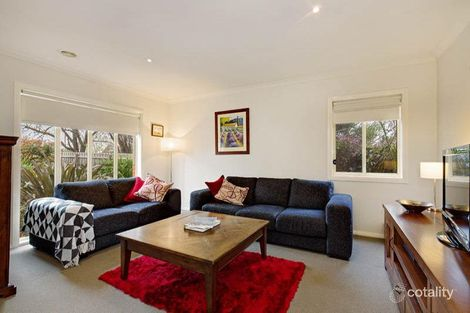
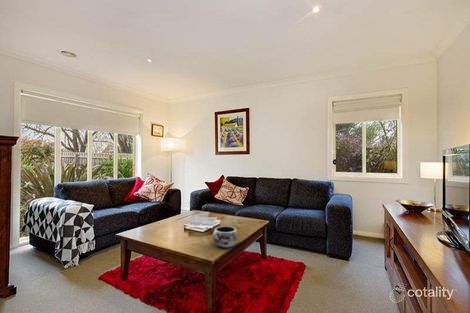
+ decorative bowl [212,225,239,249]
